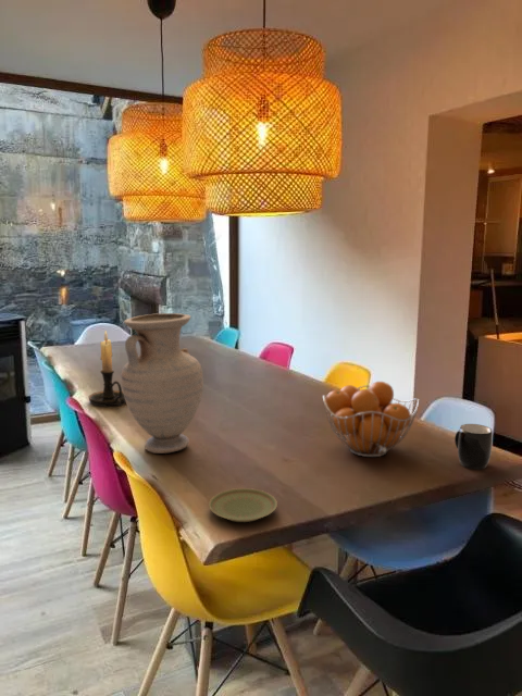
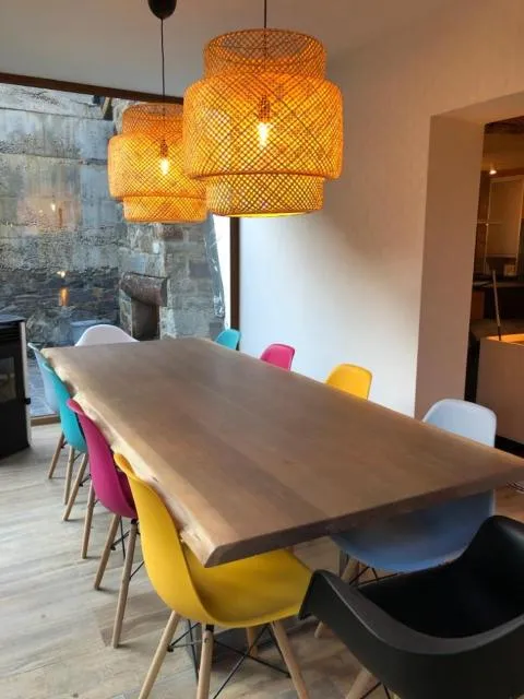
- fruit basket [322,381,420,458]
- mug [453,423,494,471]
- vase [120,312,204,455]
- candle holder [88,330,126,408]
- plate [208,487,278,523]
